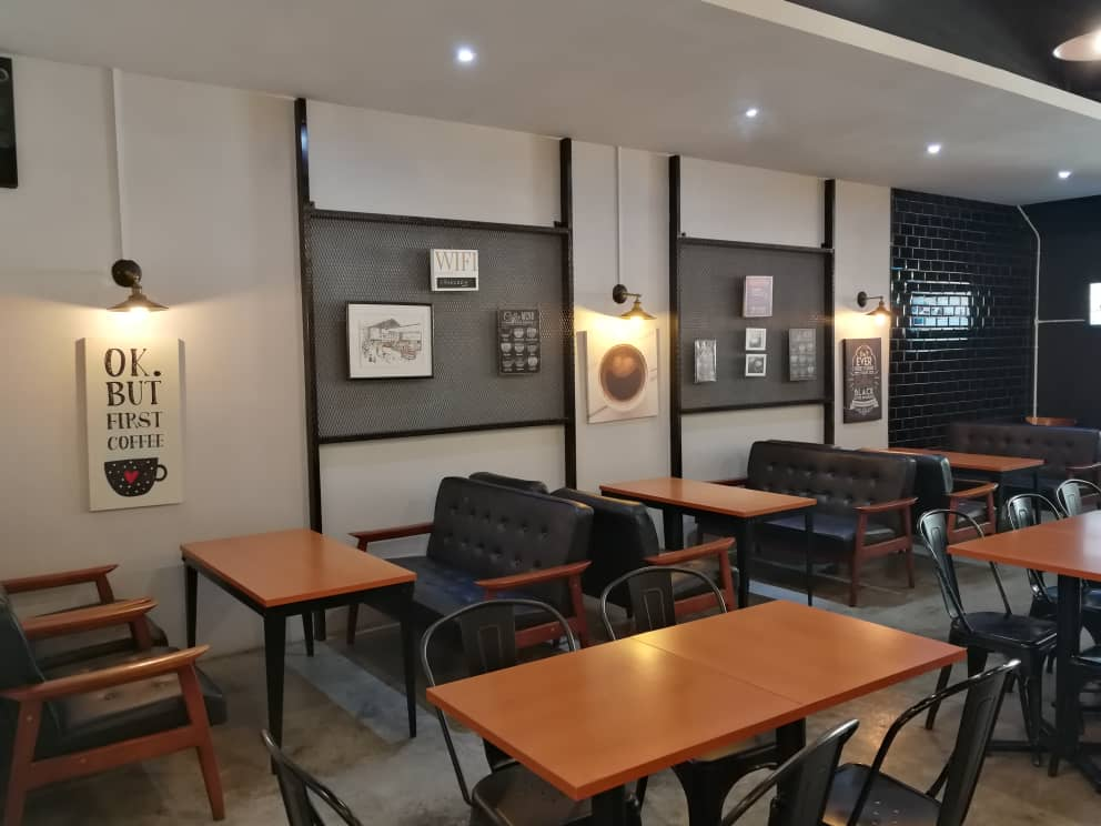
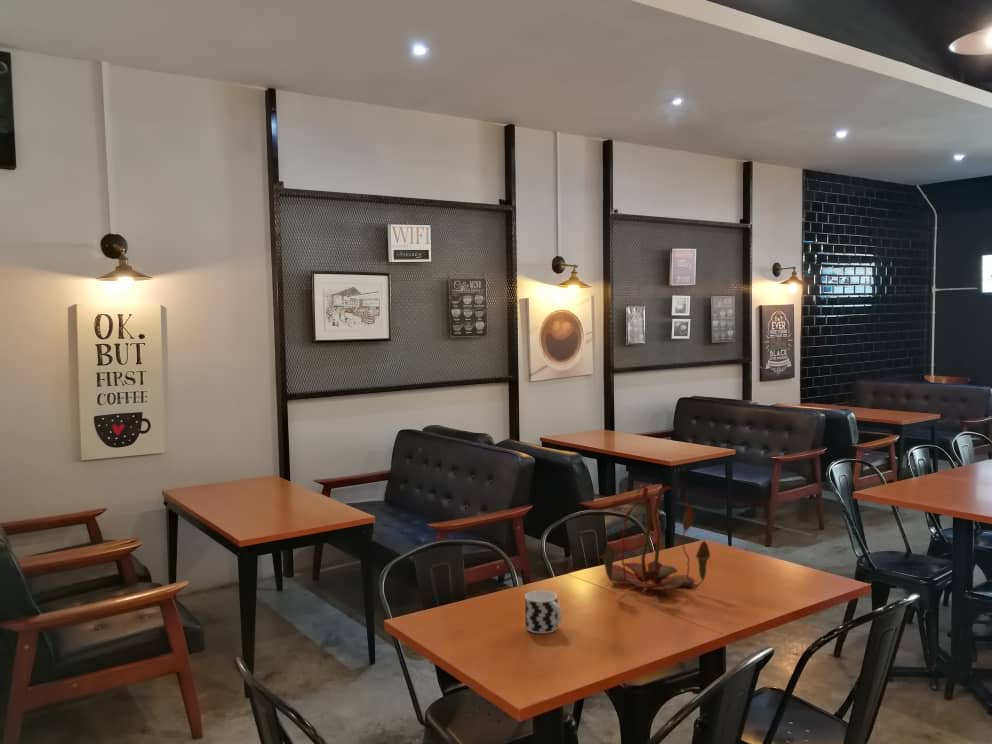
+ plant [599,483,711,592]
+ cup [524,590,563,634]
